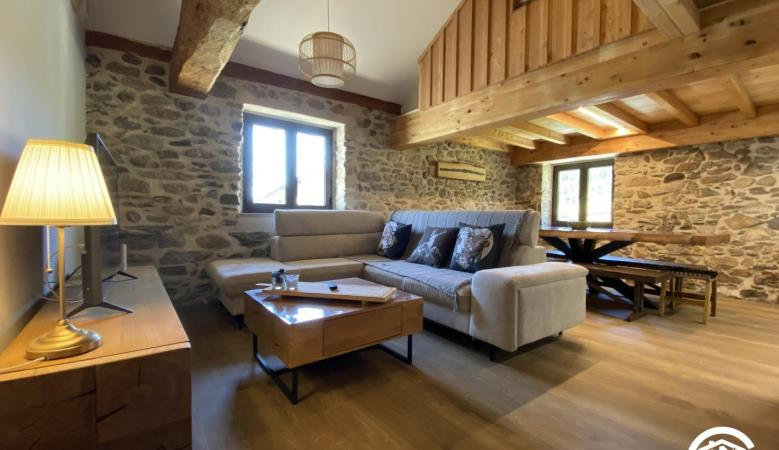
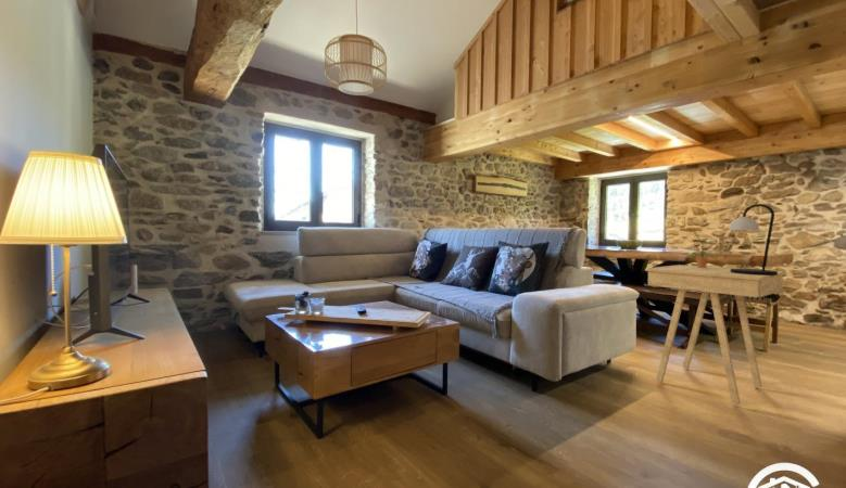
+ potted plant [686,230,722,268]
+ side table [644,264,787,407]
+ table lamp [728,203,778,275]
